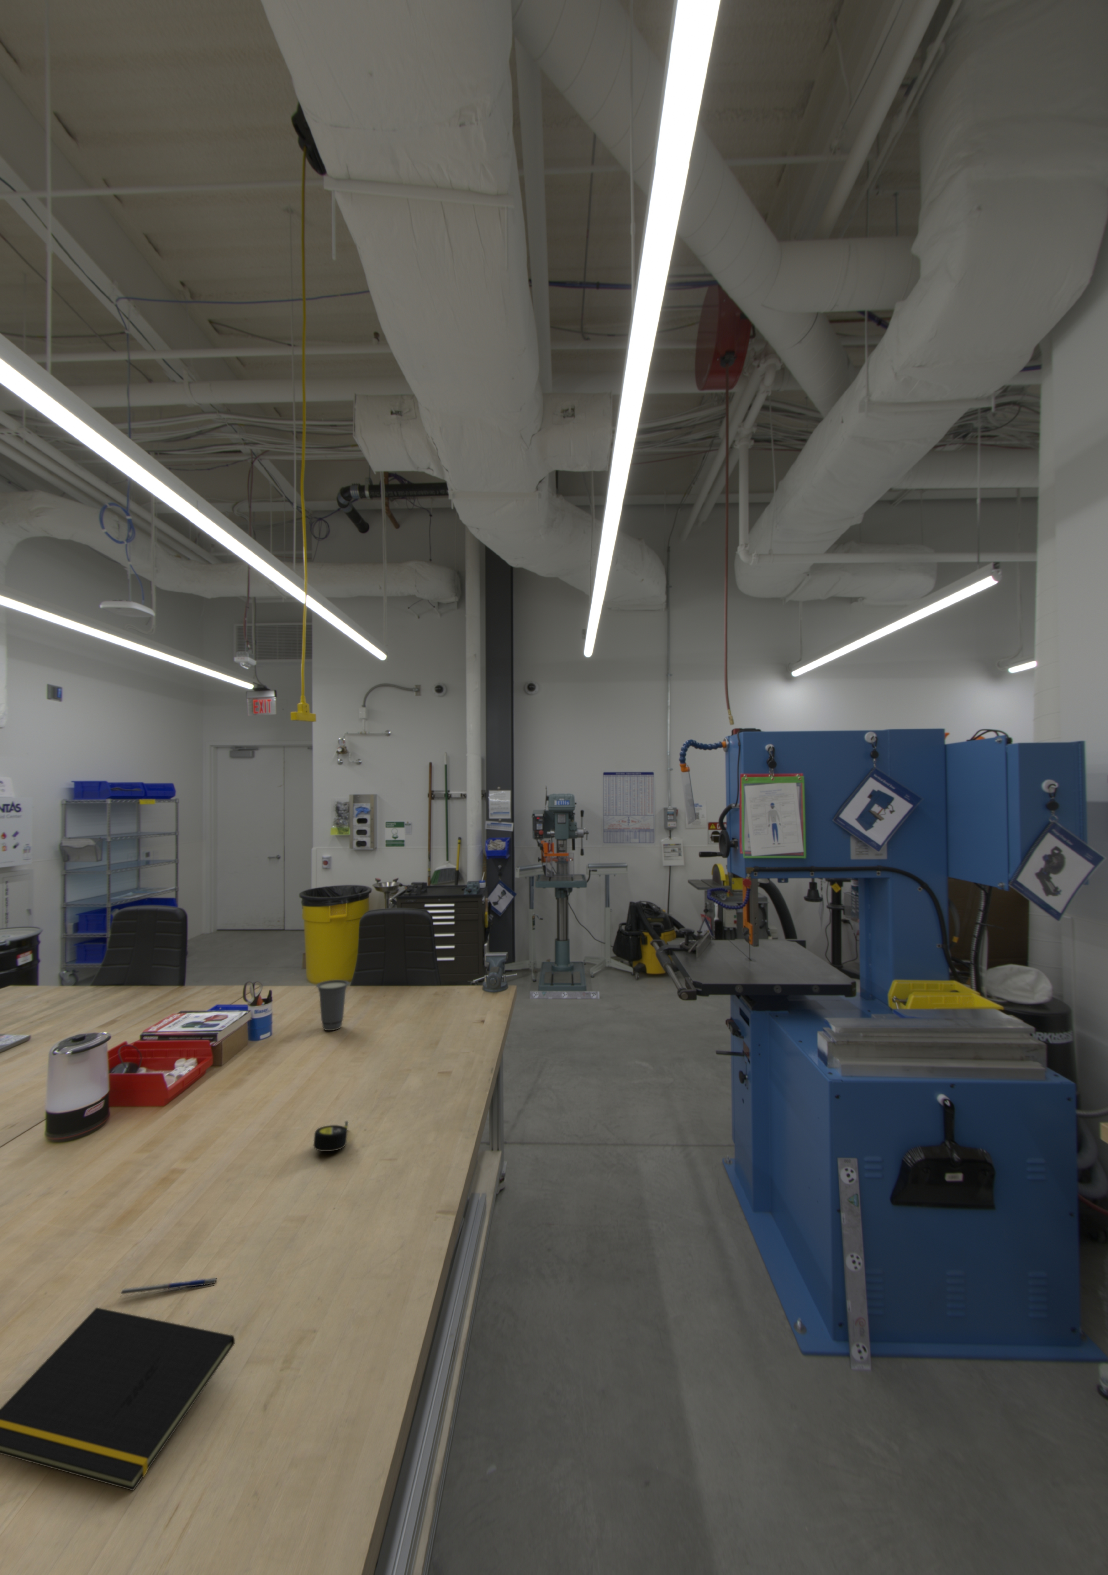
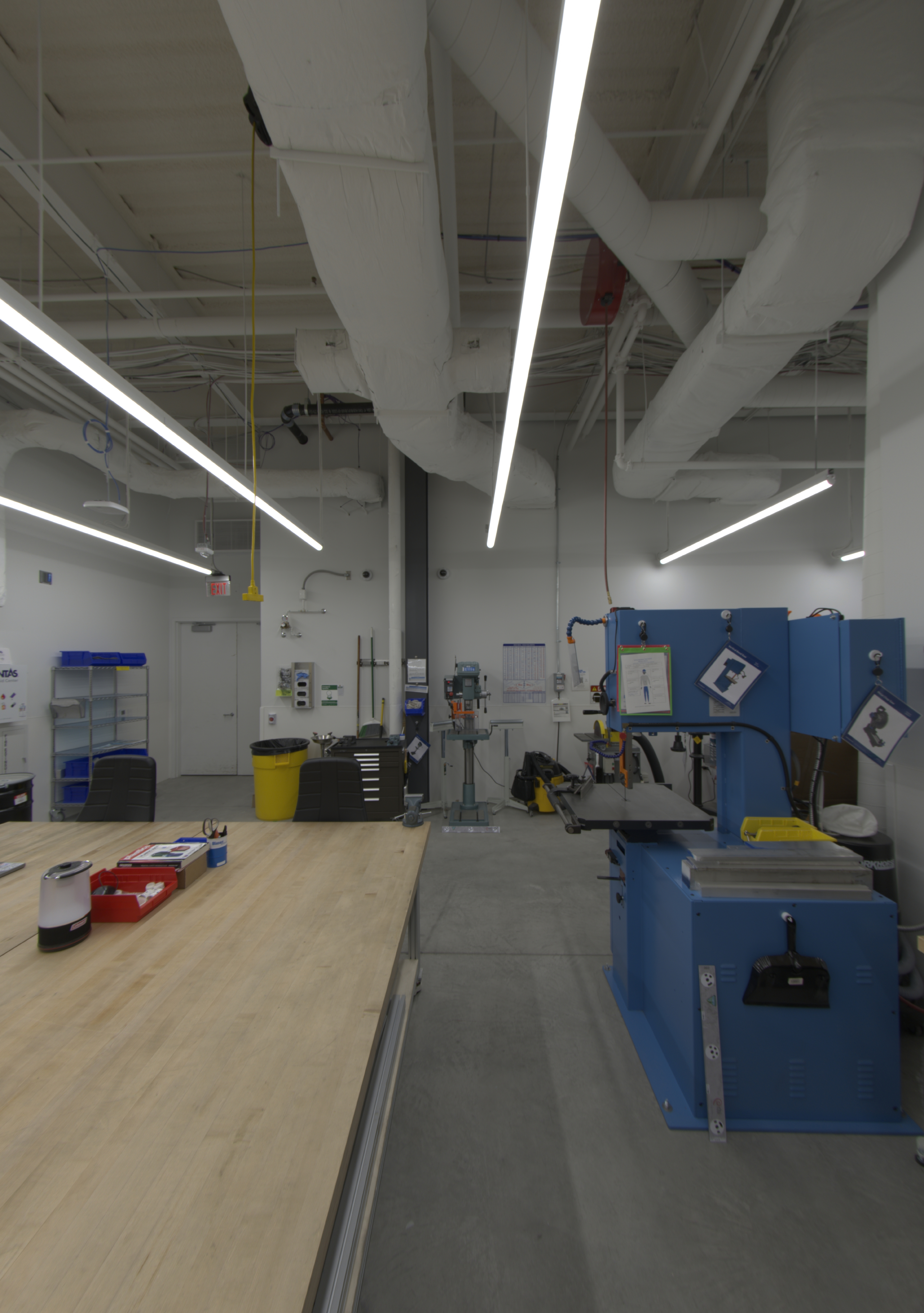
- notepad [0,1308,235,1491]
- tape measure [313,1120,349,1152]
- cup [315,979,349,1030]
- pen [119,1278,217,1297]
